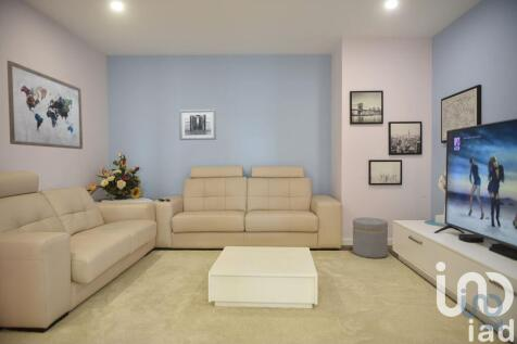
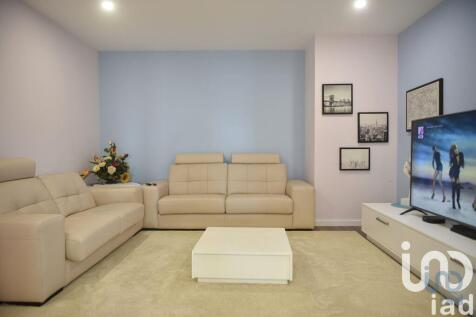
- wall art [178,109,217,141]
- ottoman [352,216,389,259]
- wall art [5,60,84,150]
